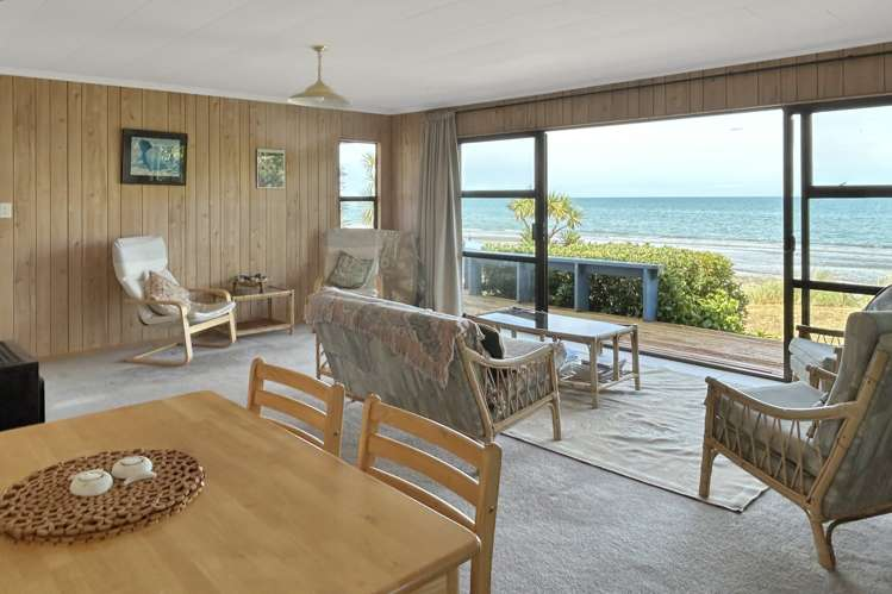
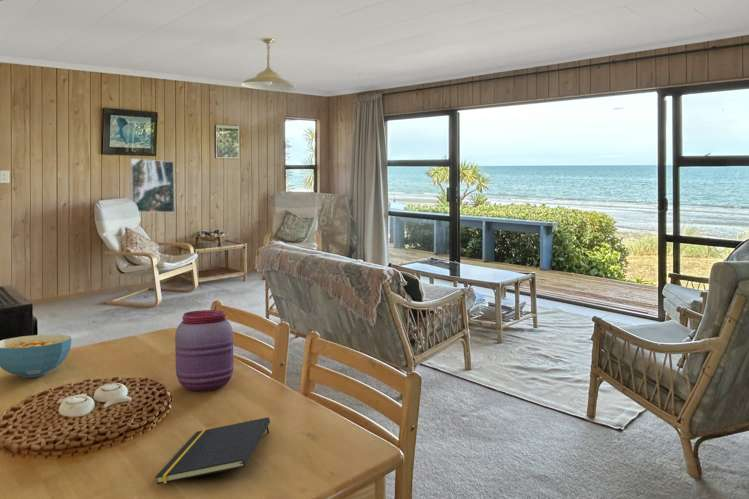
+ cereal bowl [0,333,72,379]
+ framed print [129,158,176,213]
+ notepad [154,416,271,485]
+ jar [174,309,235,392]
